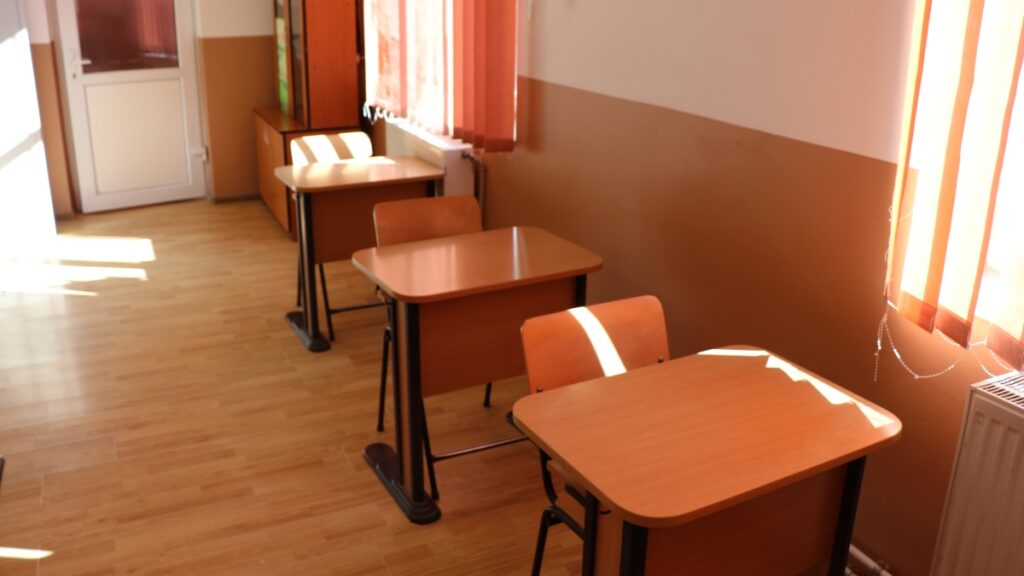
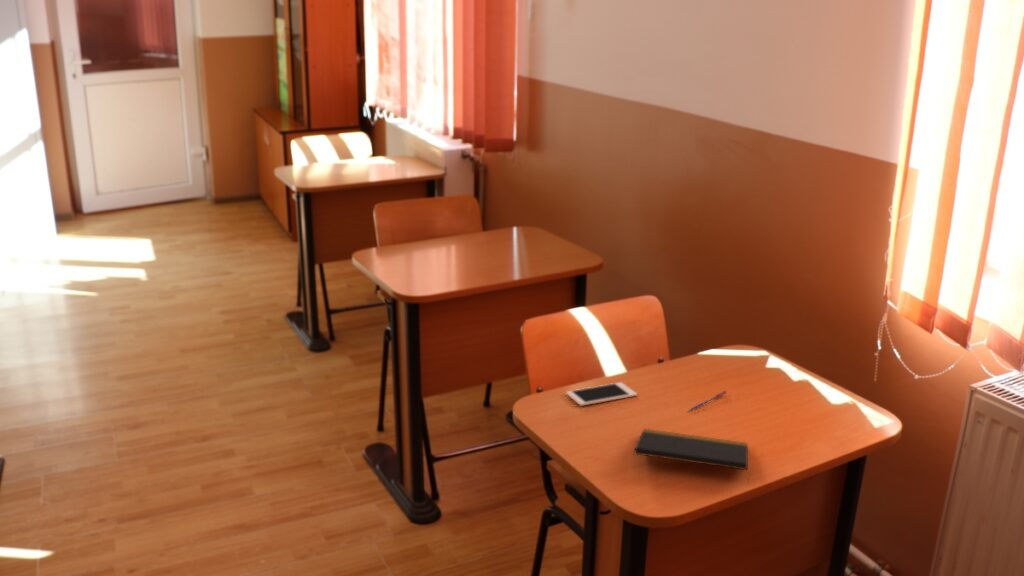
+ pen [687,390,728,411]
+ notepad [633,428,750,484]
+ cell phone [565,381,638,407]
